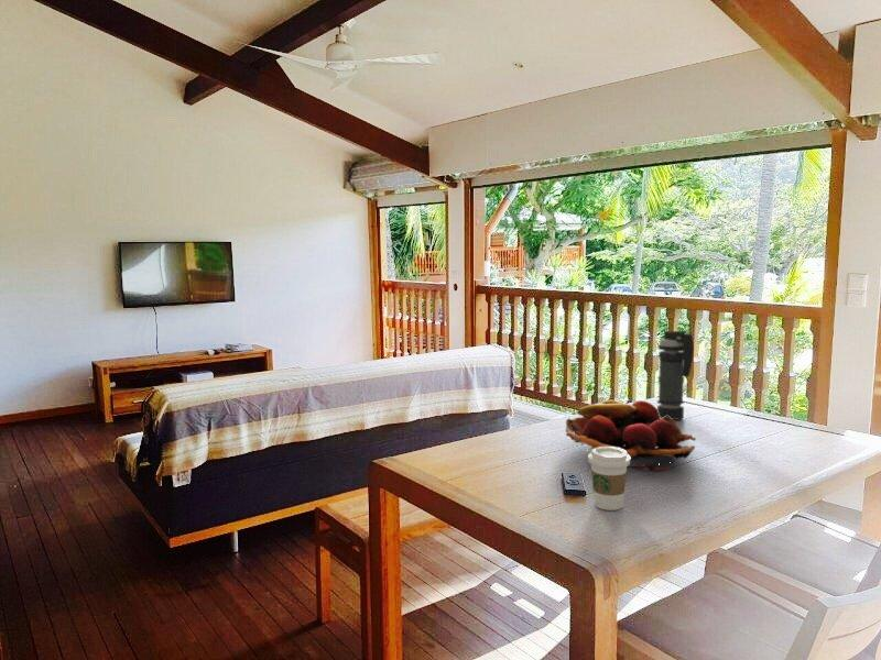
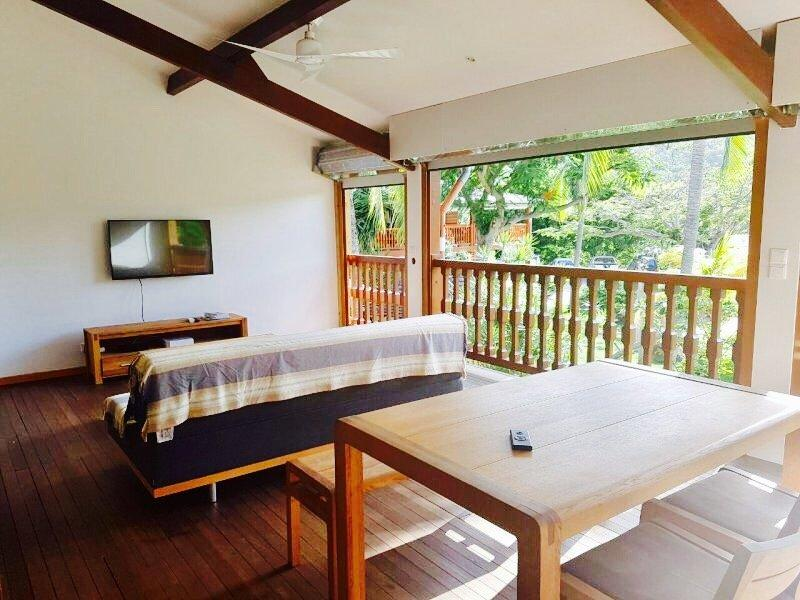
- fruit basket [565,399,697,472]
- smoke grenade [656,330,695,421]
- coffee cup [587,447,631,512]
